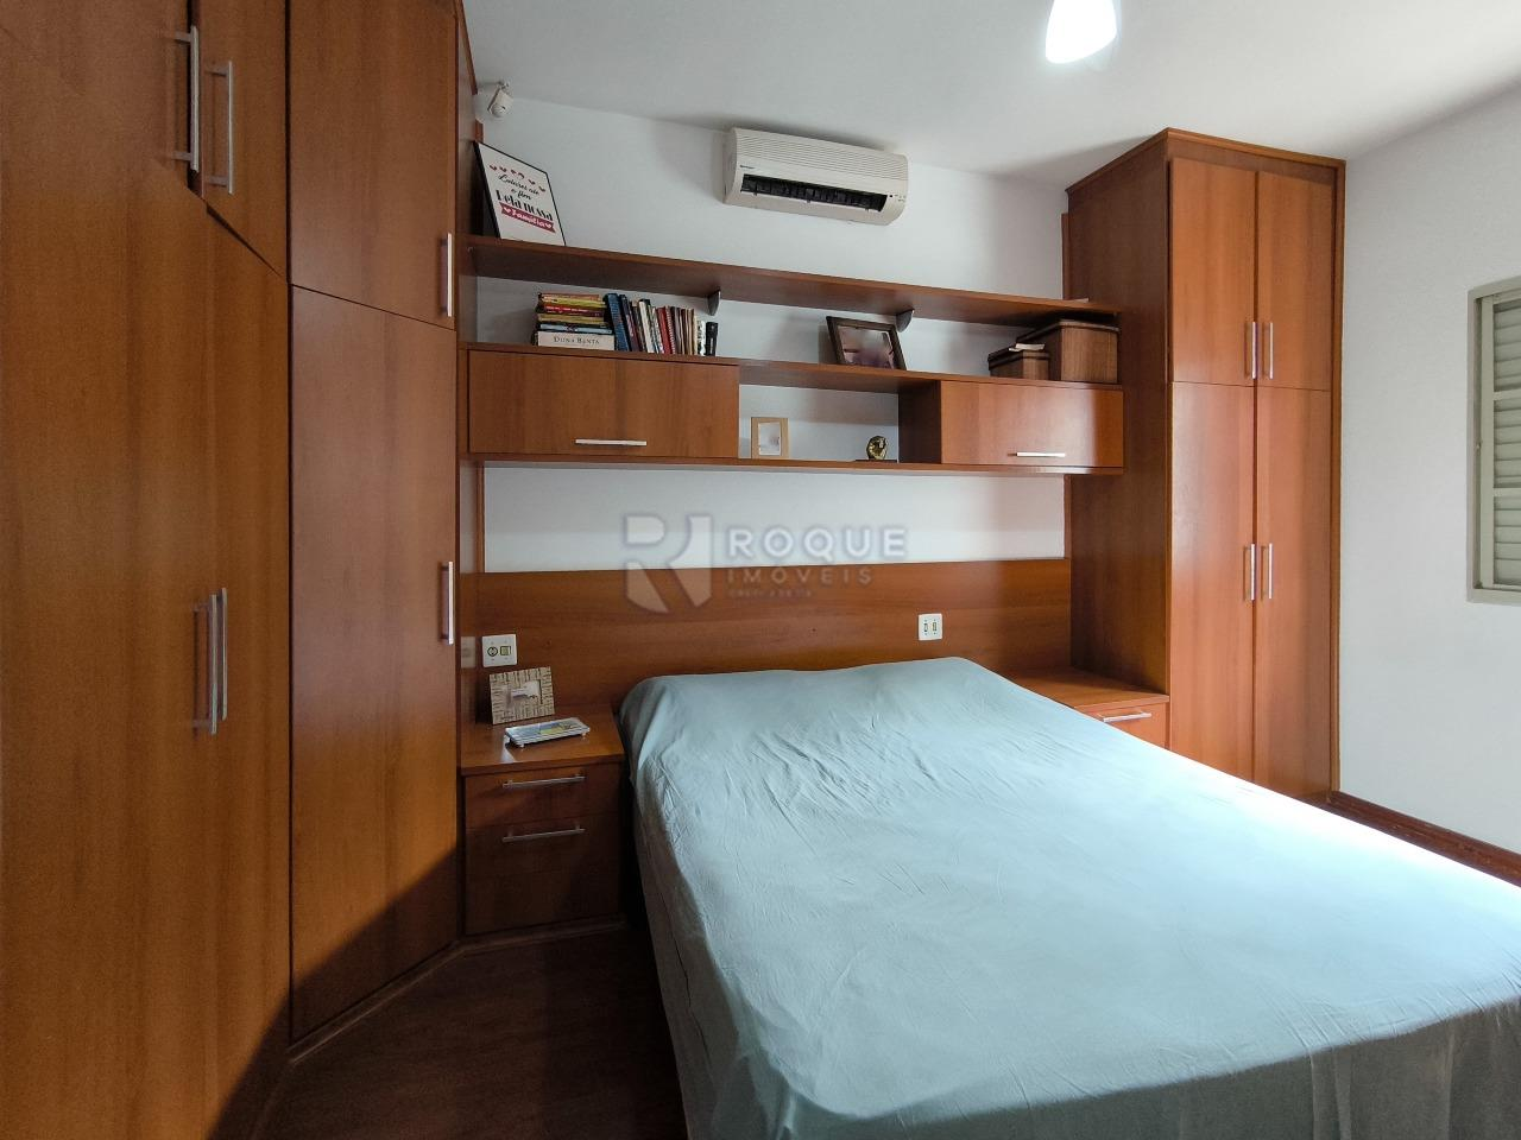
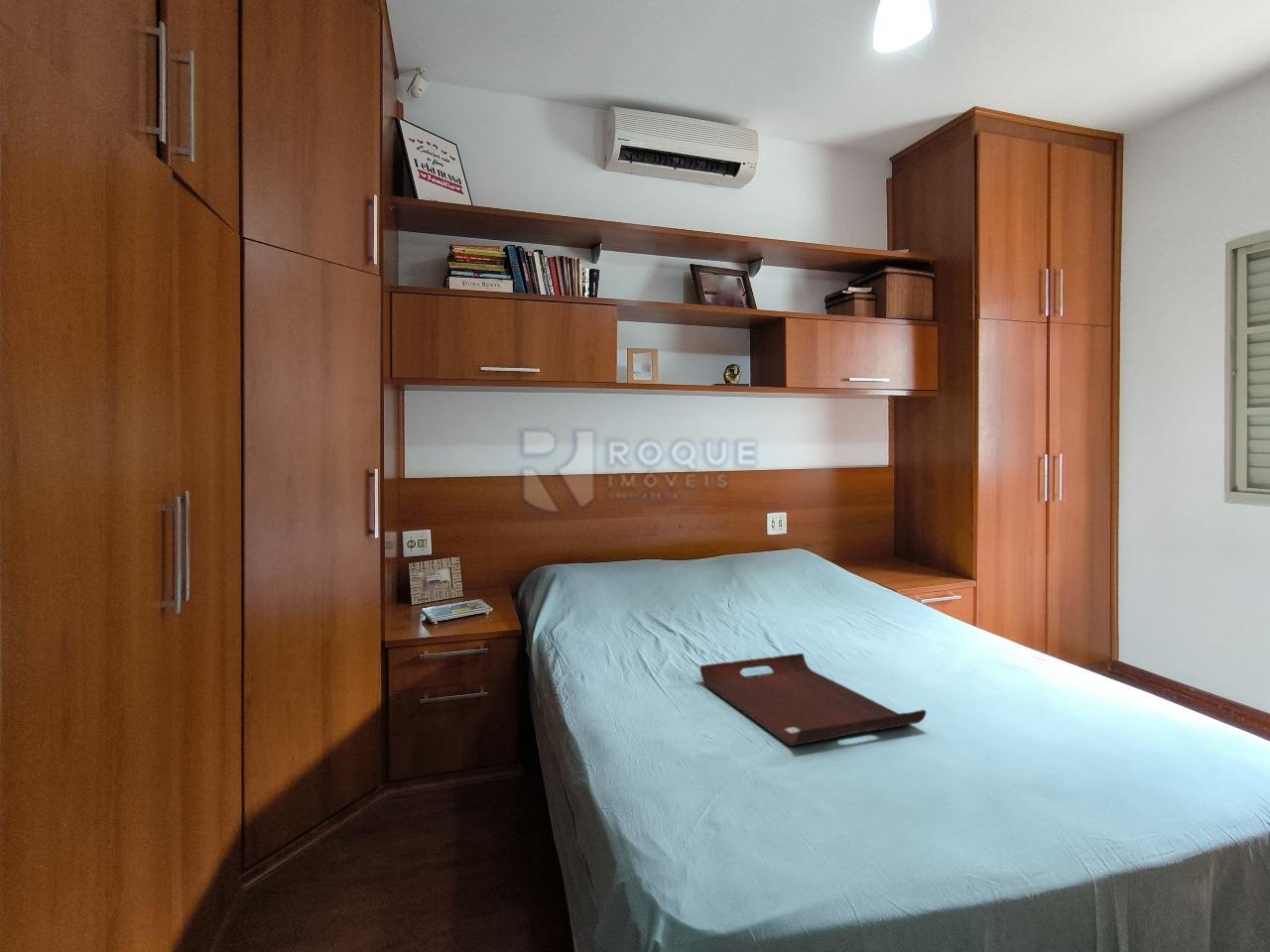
+ serving tray [699,653,928,747]
